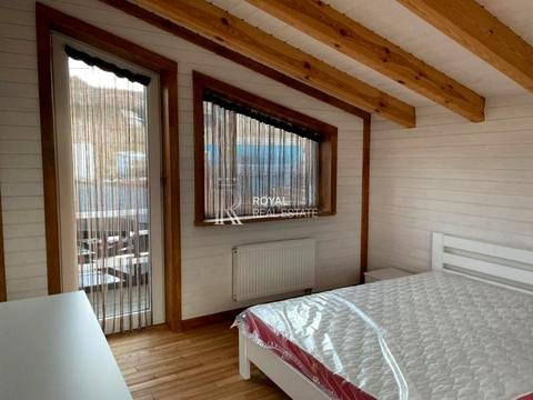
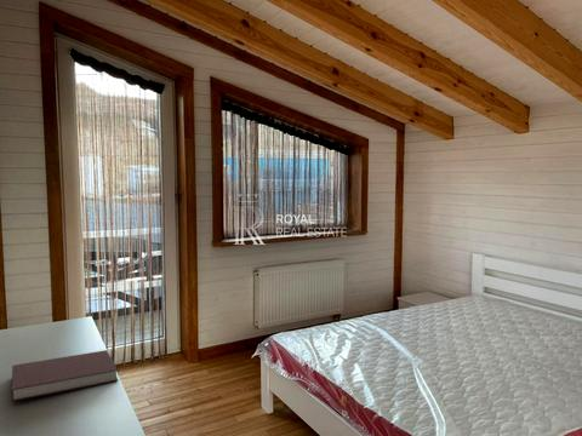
+ notebook [11,349,119,402]
